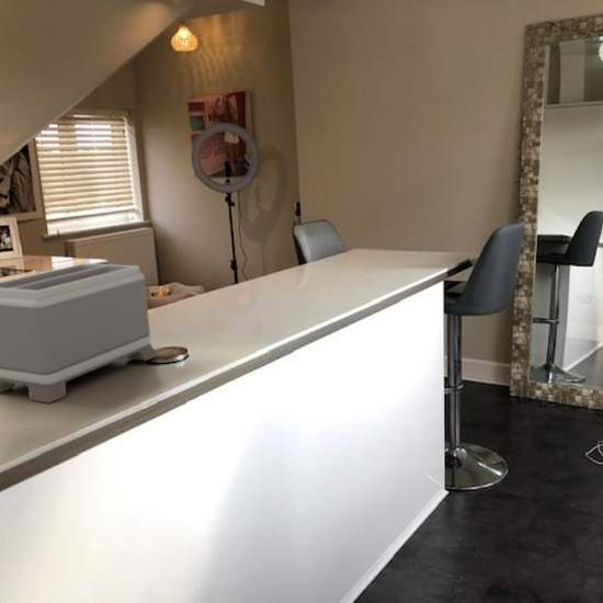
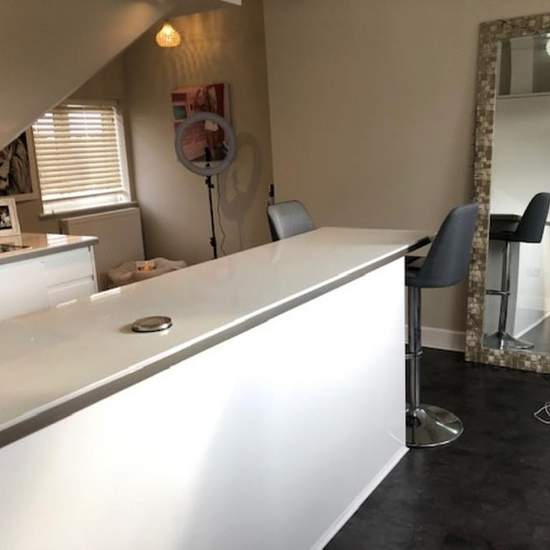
- toaster [0,262,159,405]
